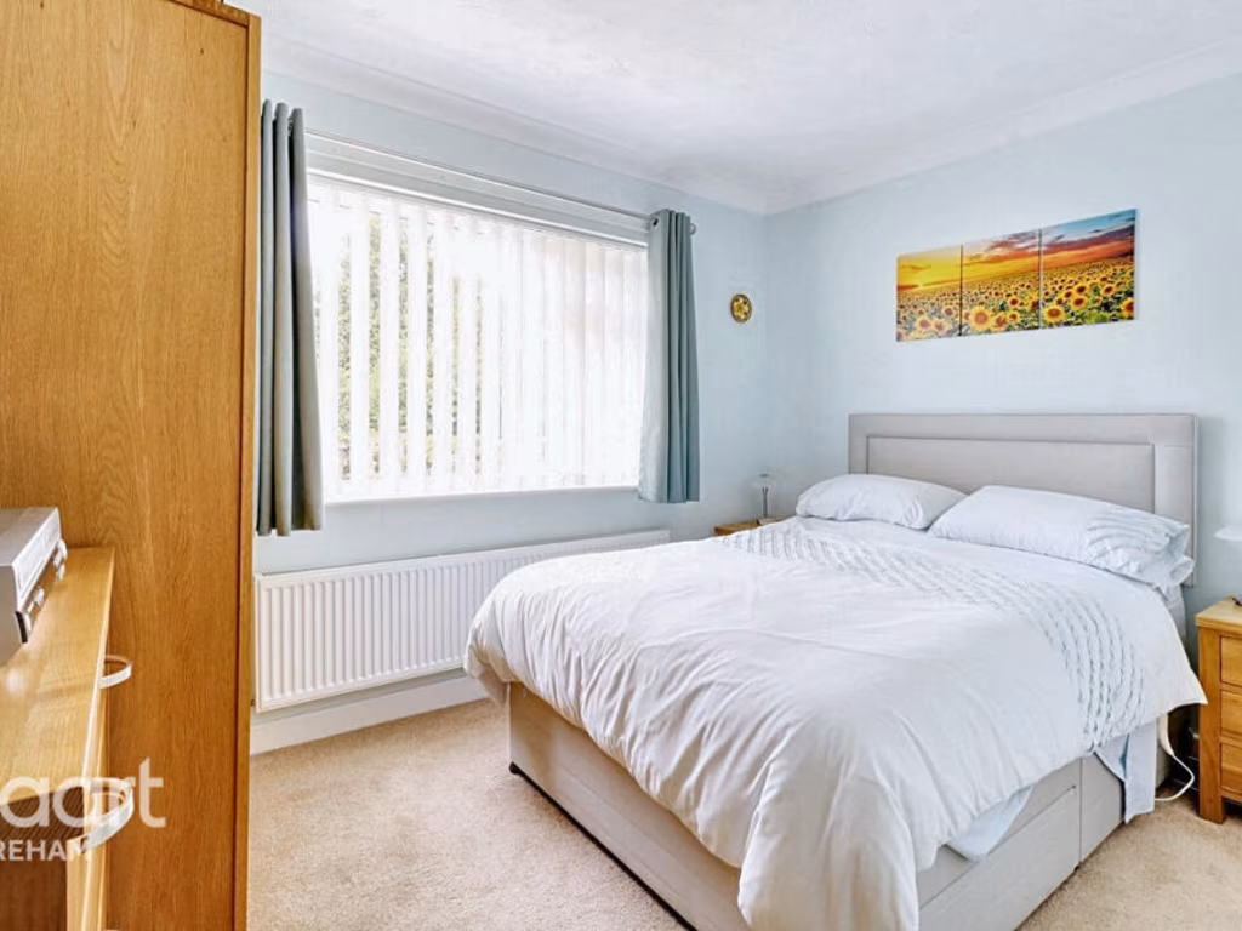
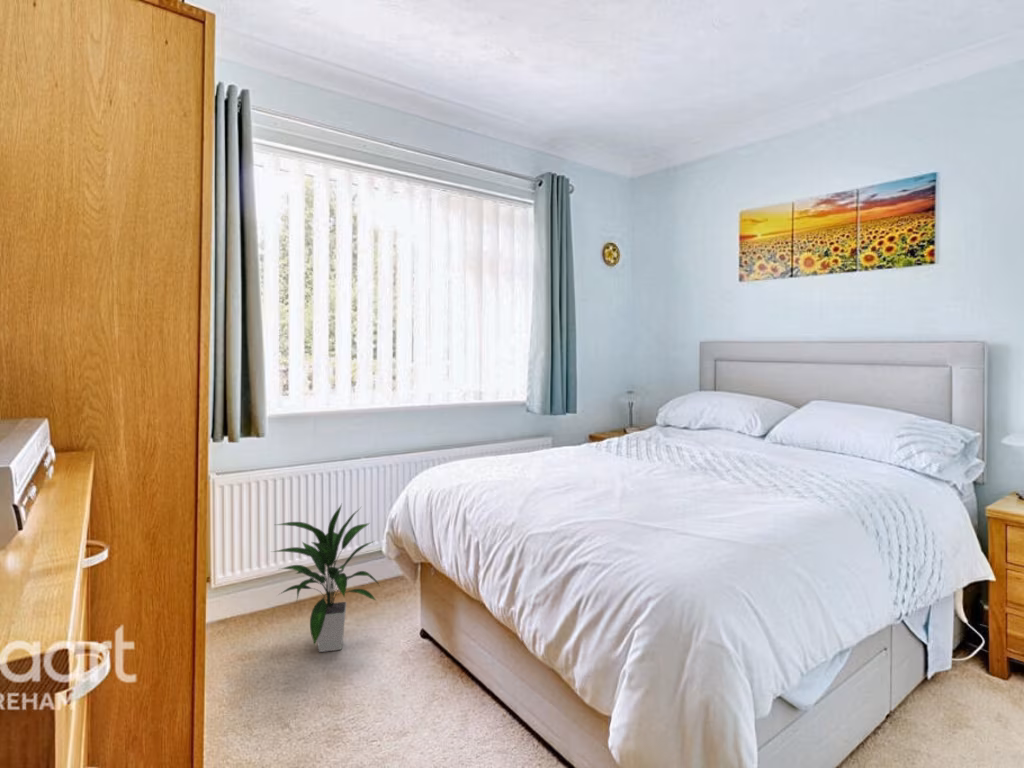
+ indoor plant [271,503,380,653]
